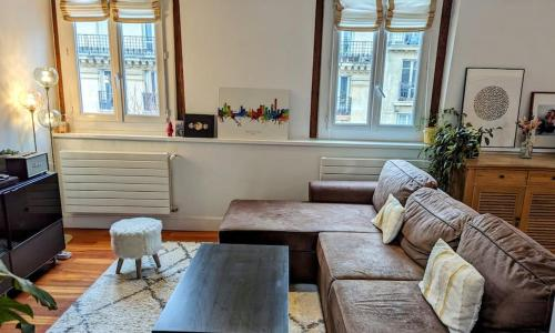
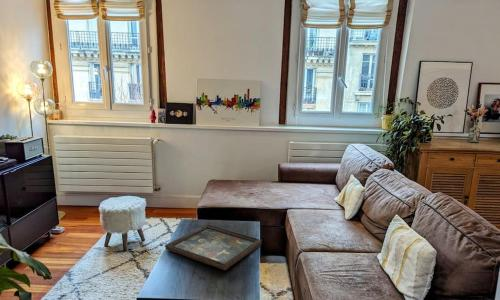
+ decorative tray [164,223,263,271]
